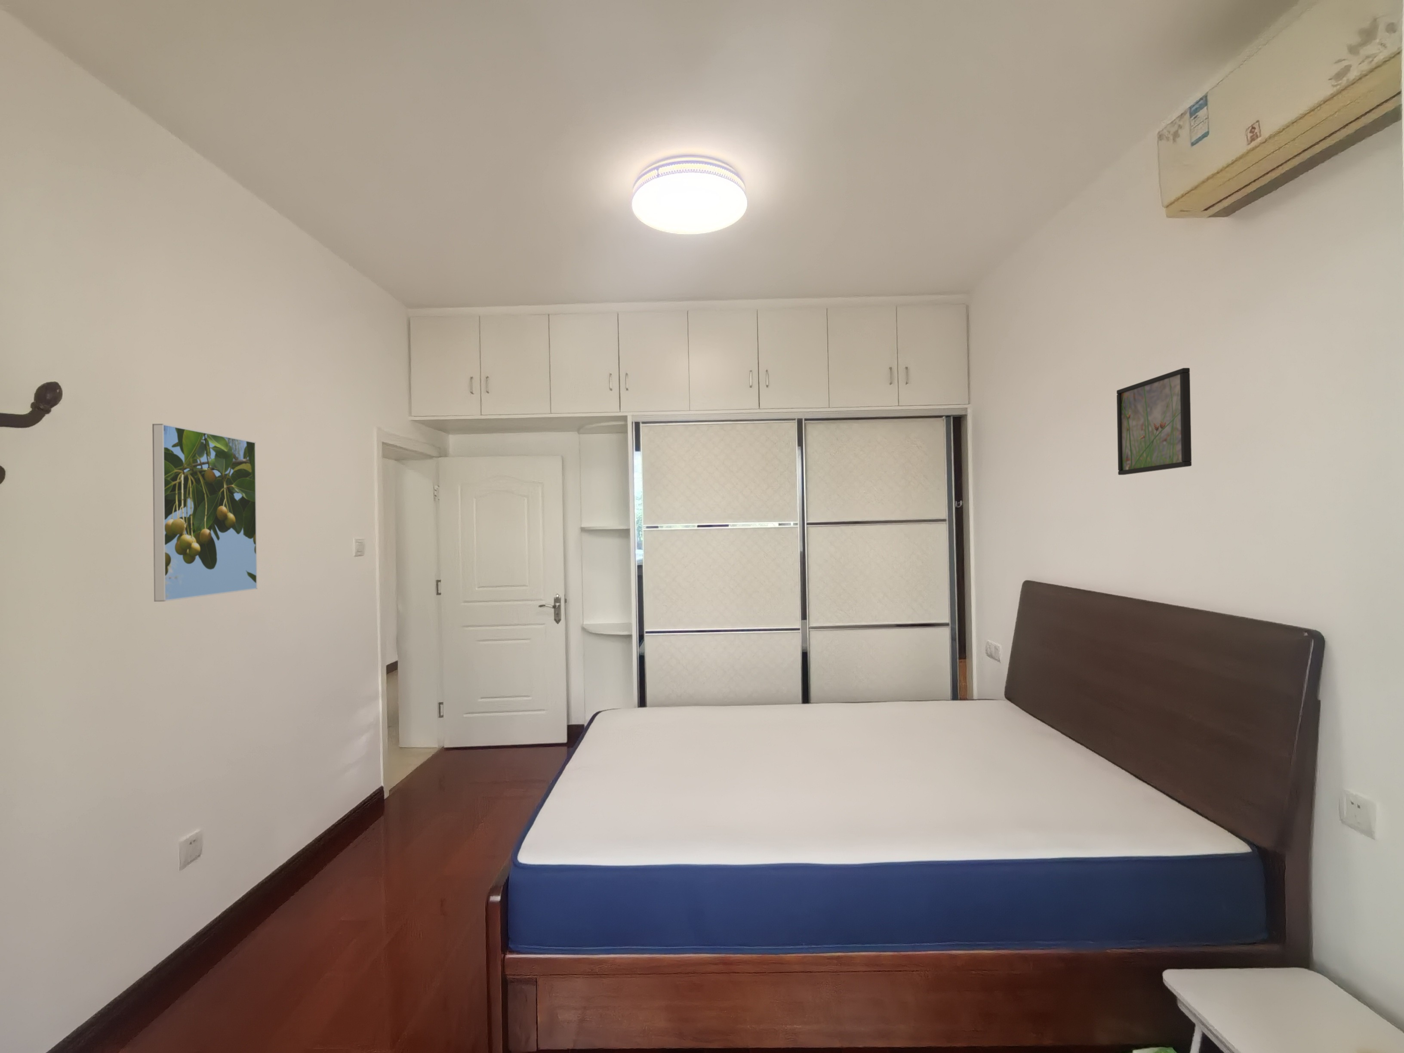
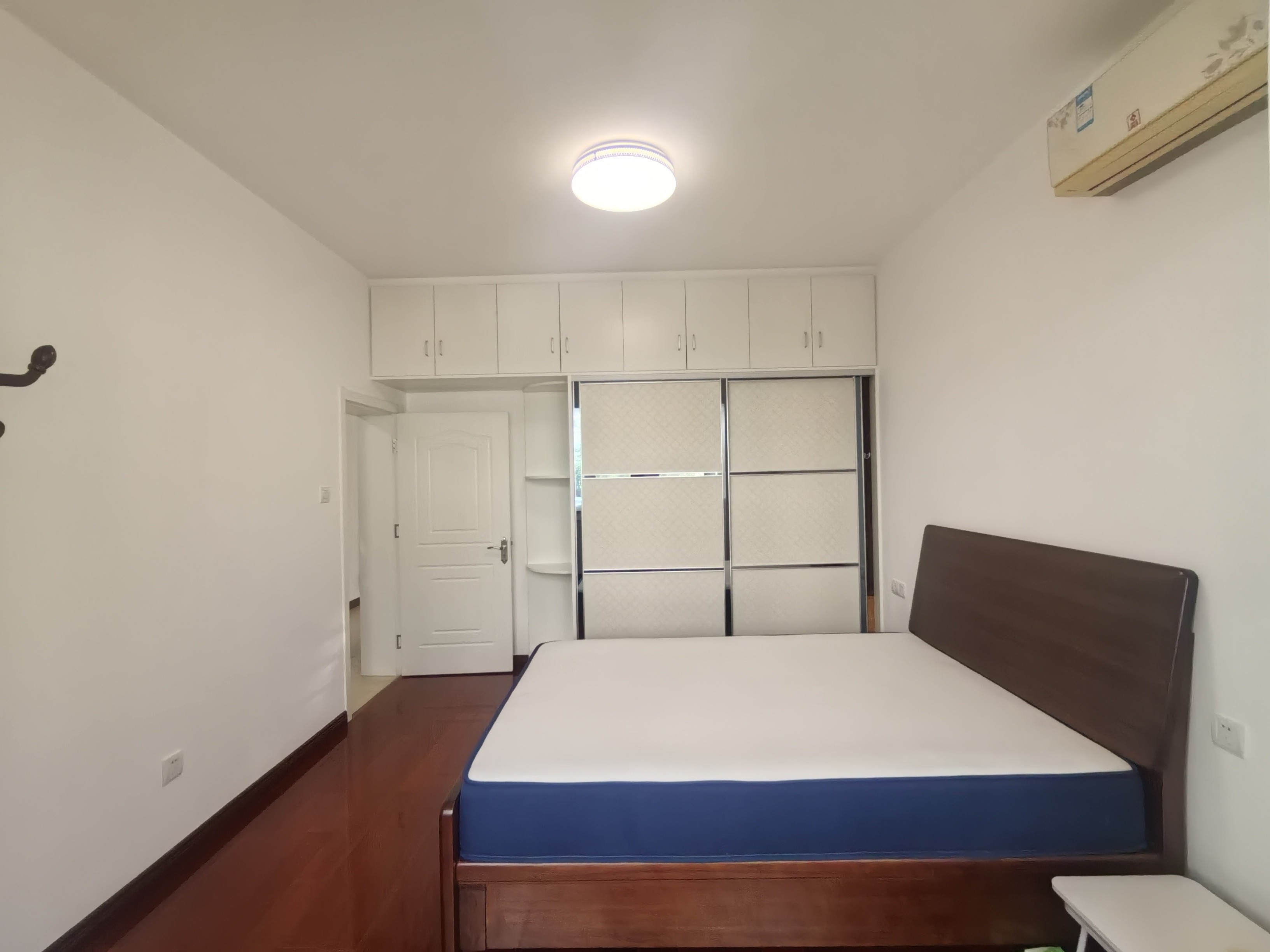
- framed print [1117,367,1192,476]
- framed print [151,424,258,602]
